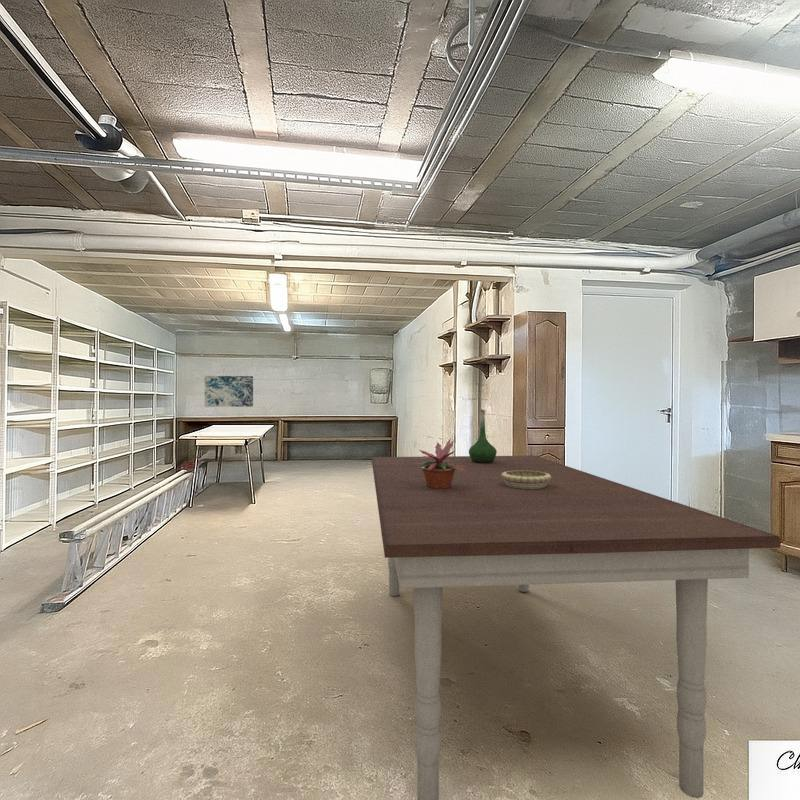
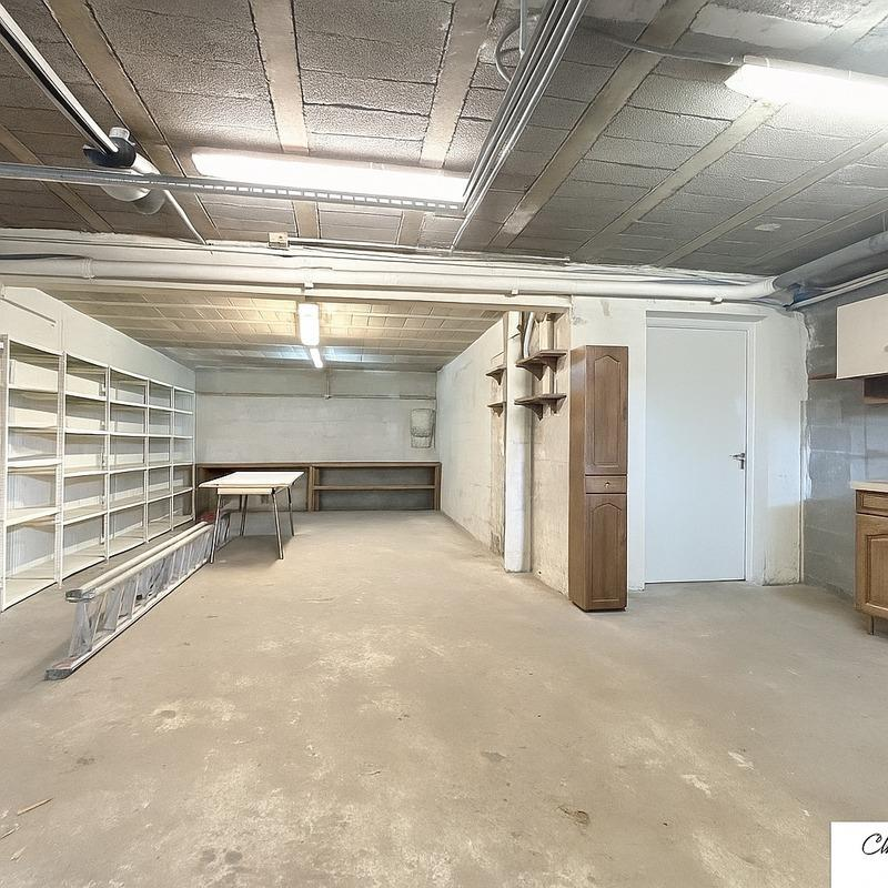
- vase [468,409,498,463]
- potted plant [414,437,469,489]
- decorative bowl [501,470,551,489]
- wall art [204,375,254,408]
- dining table [371,455,781,800]
